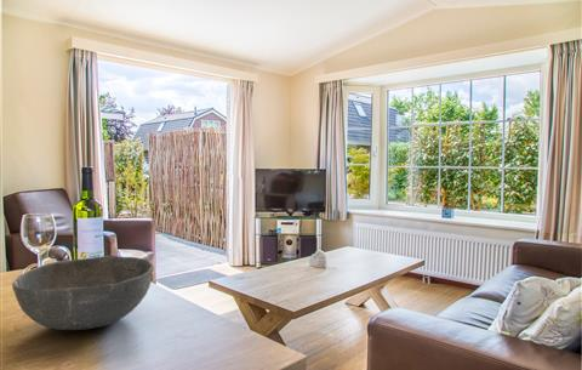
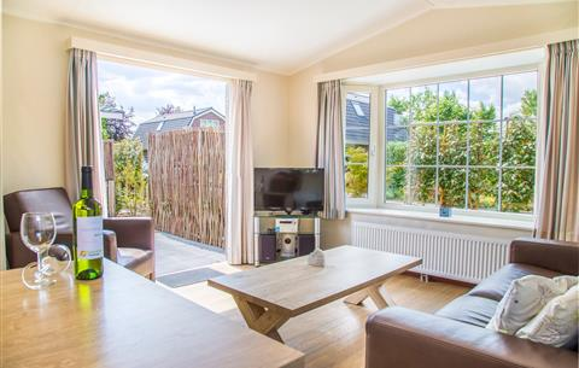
- bowl [11,255,155,331]
